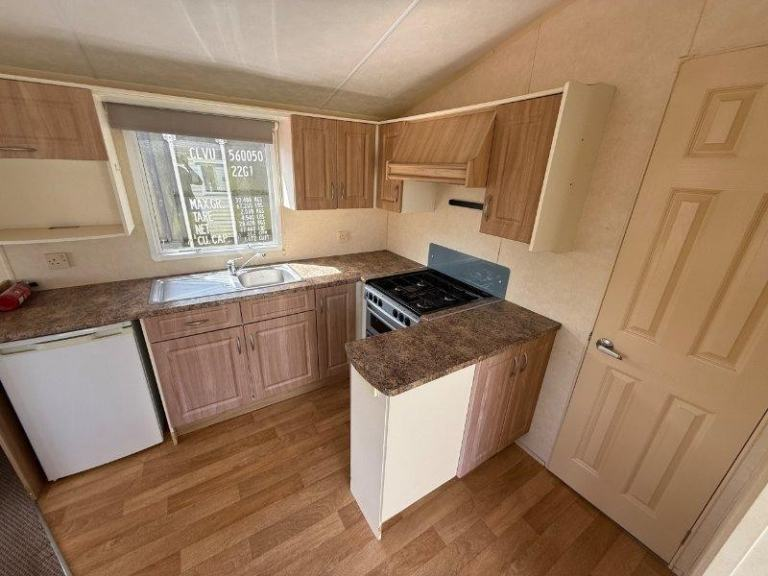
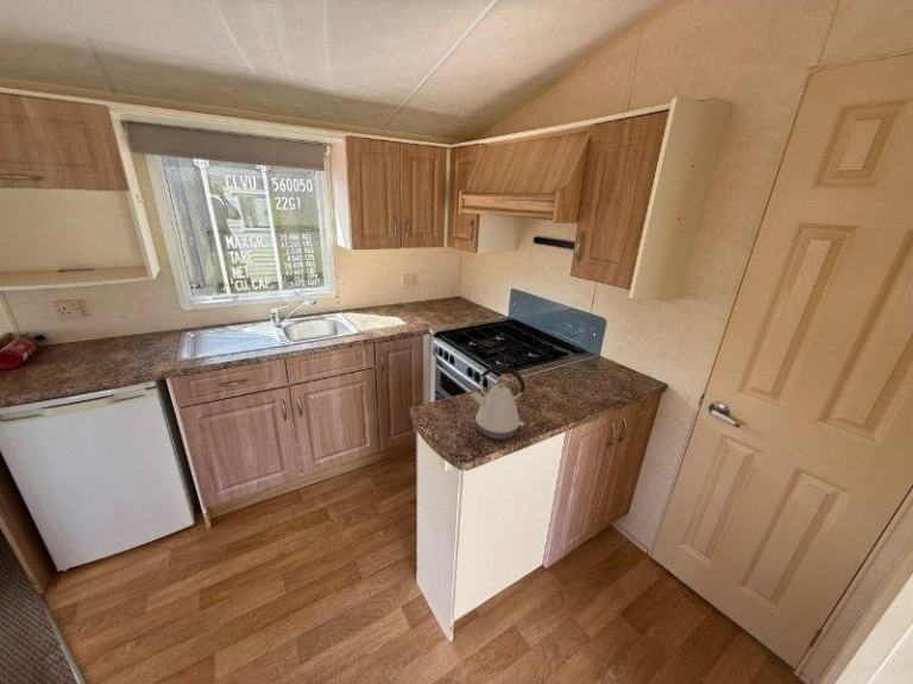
+ kettle [470,365,527,441]
